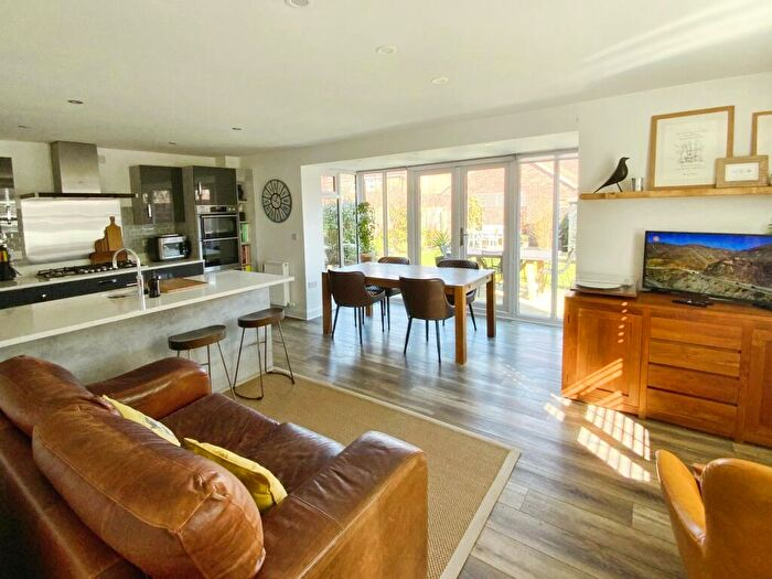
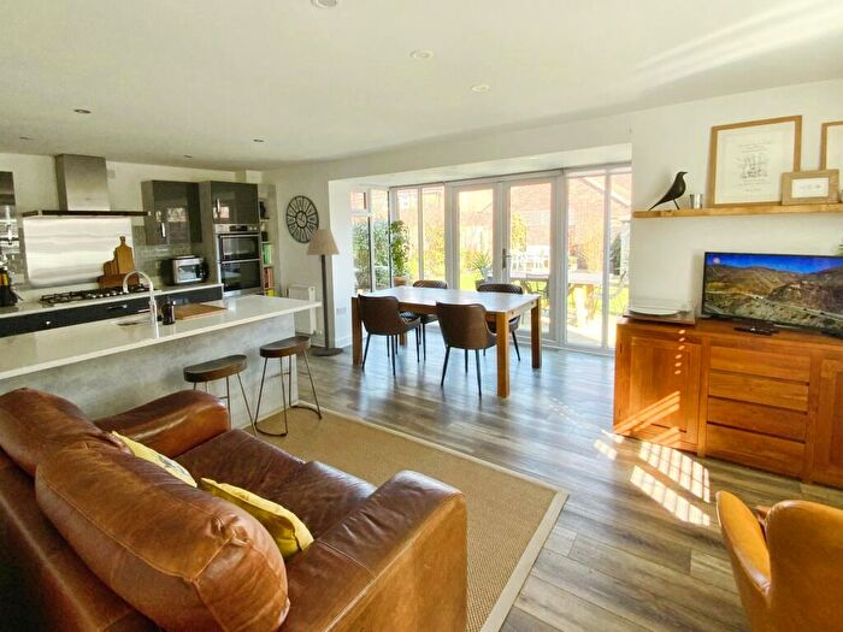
+ floor lamp [306,228,344,356]
